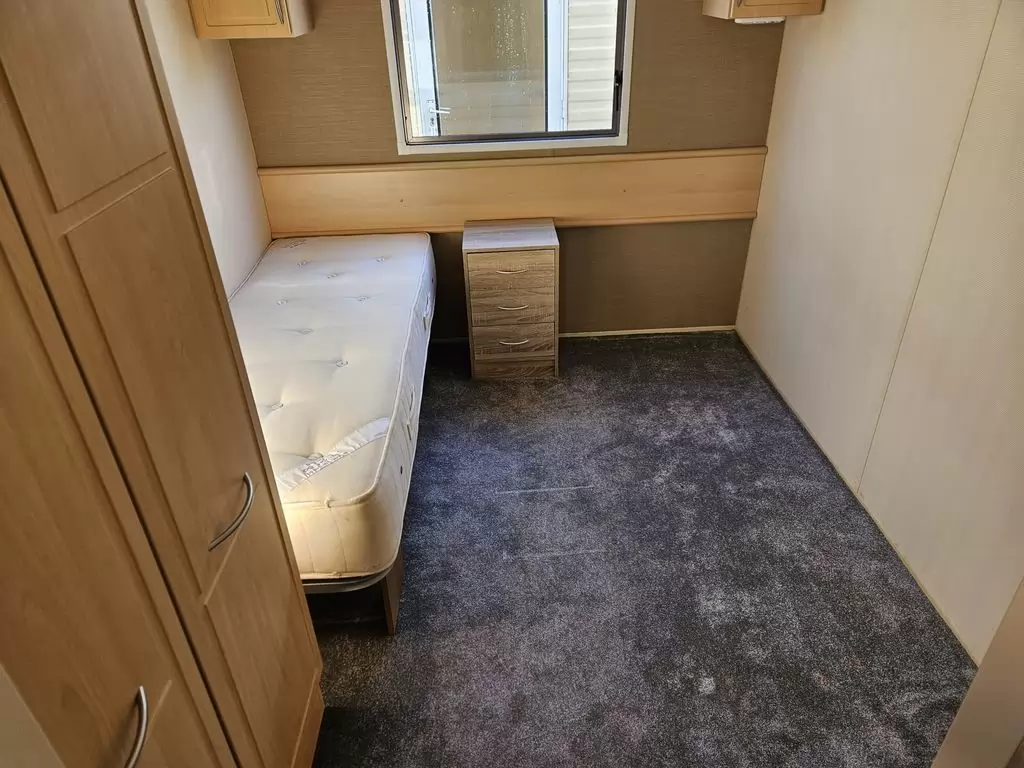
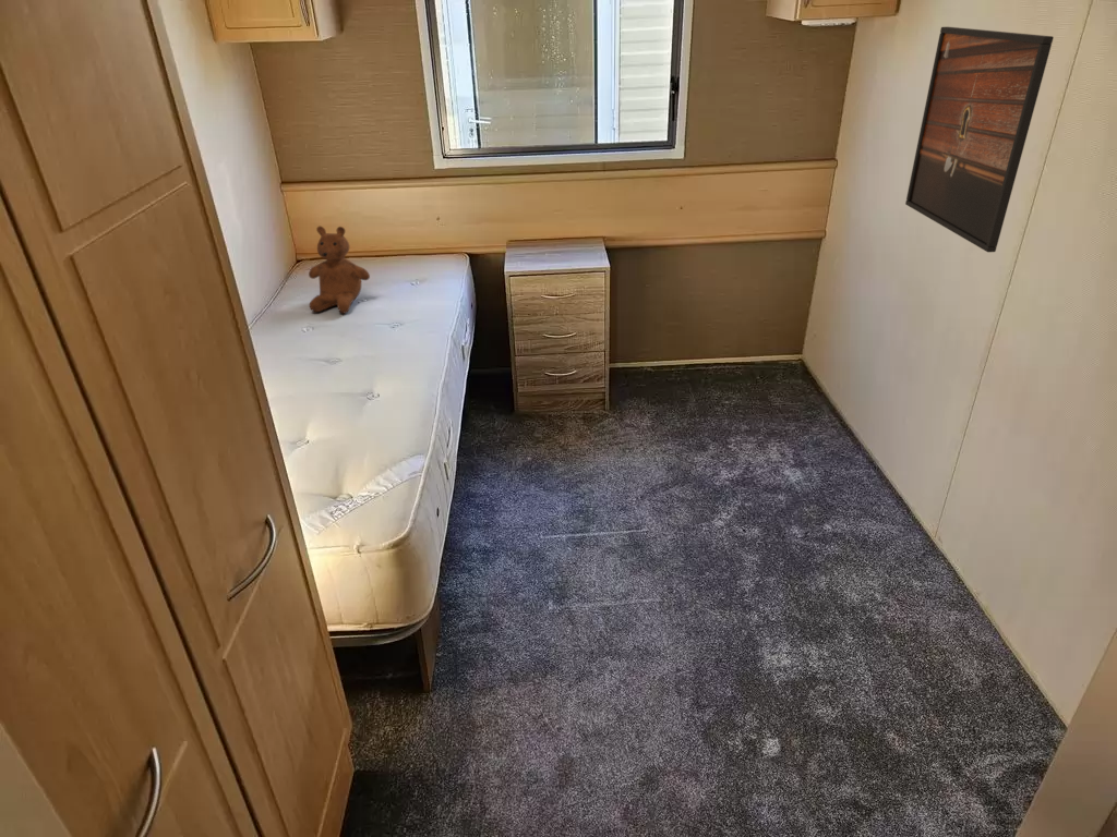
+ teddy bear [308,226,371,314]
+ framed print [904,26,1055,253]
